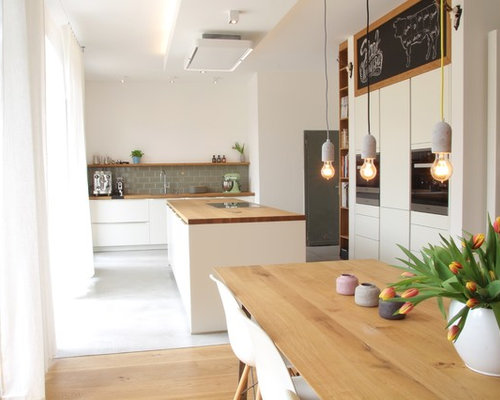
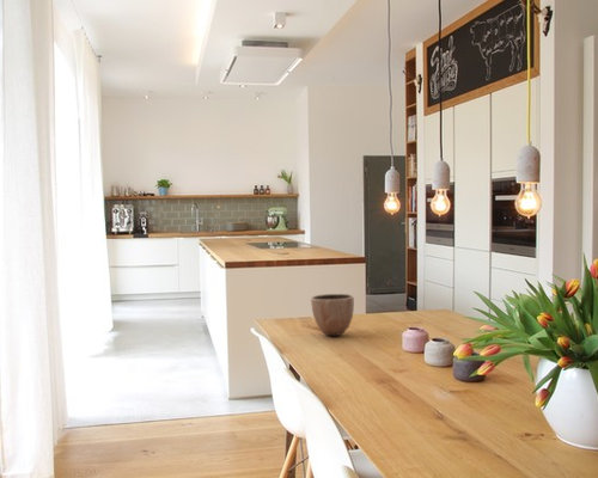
+ decorative bowl [310,293,355,338]
